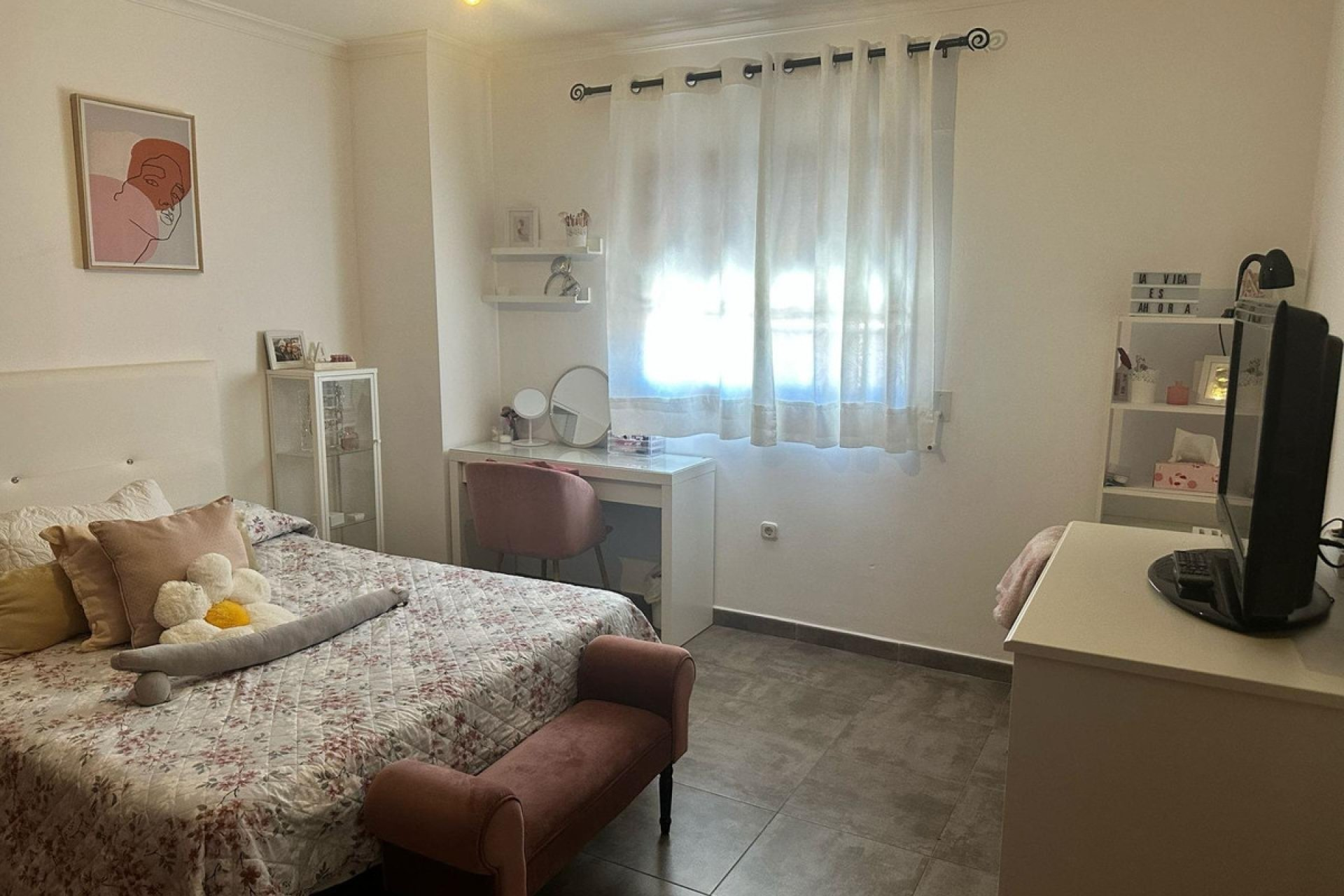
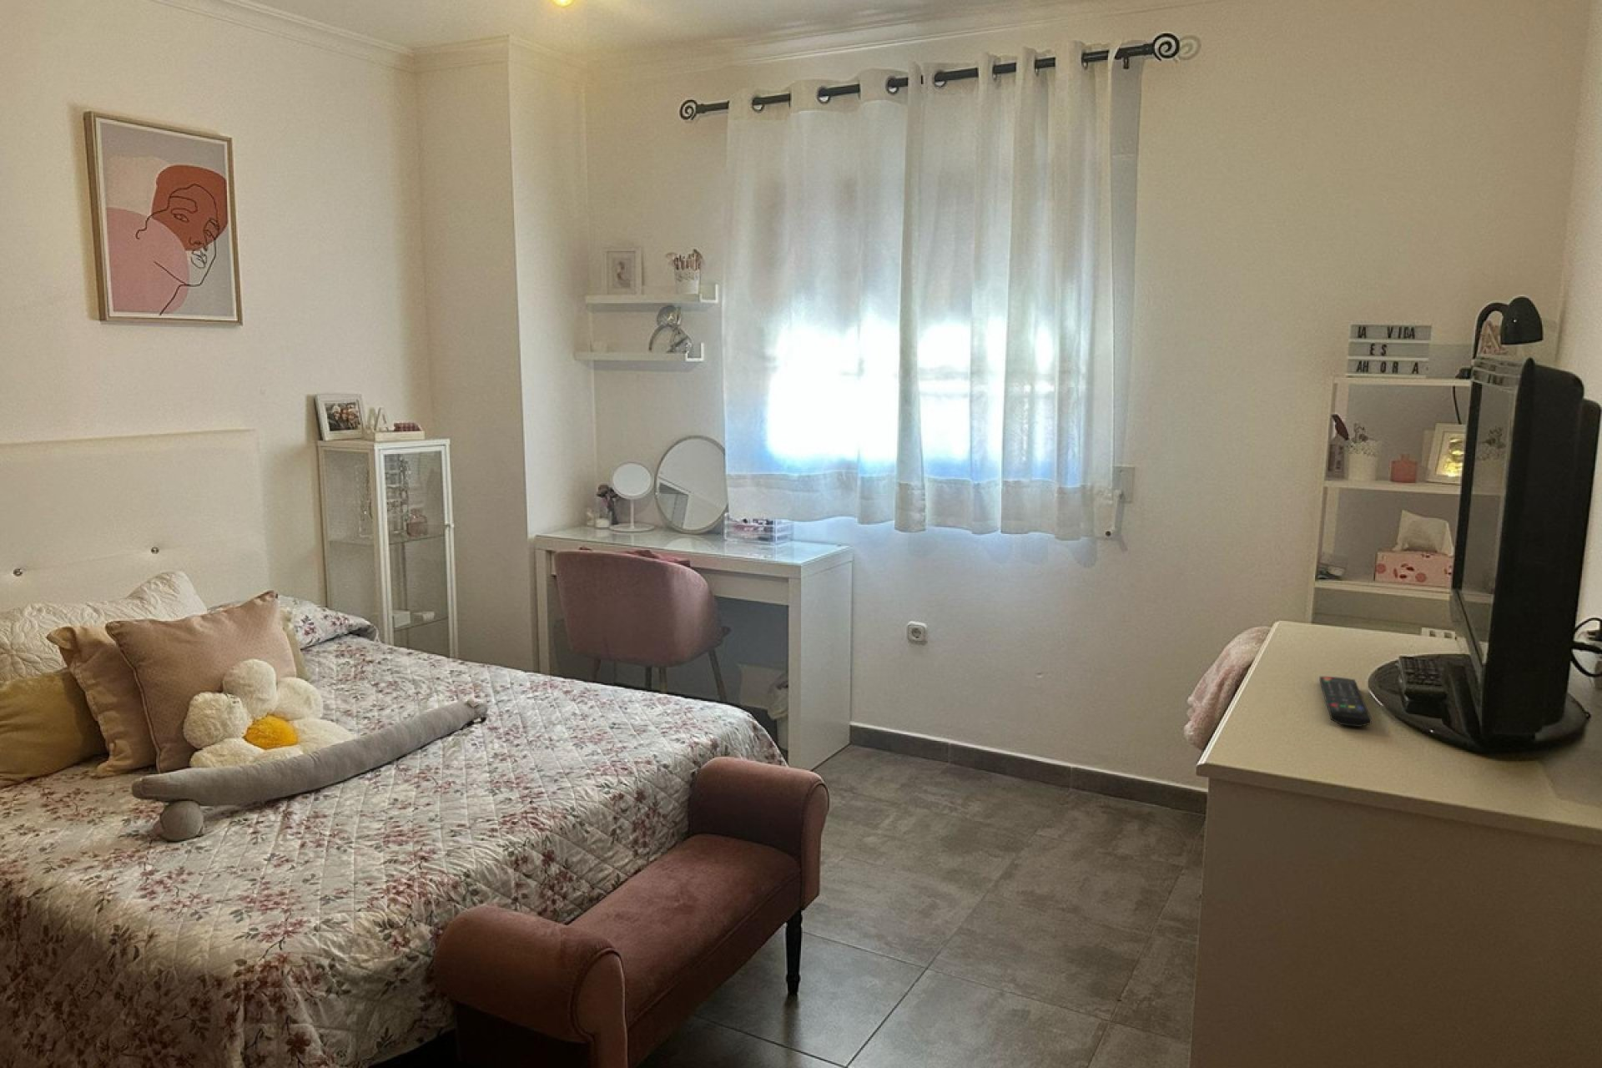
+ remote control [1318,676,1373,727]
